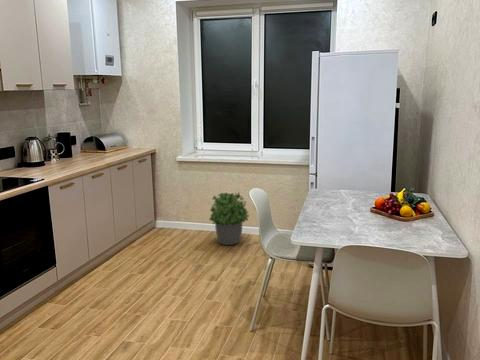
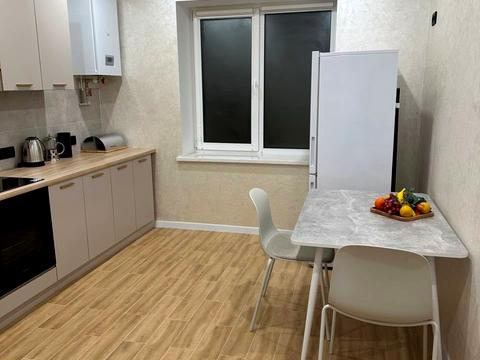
- potted plant [208,191,250,246]
